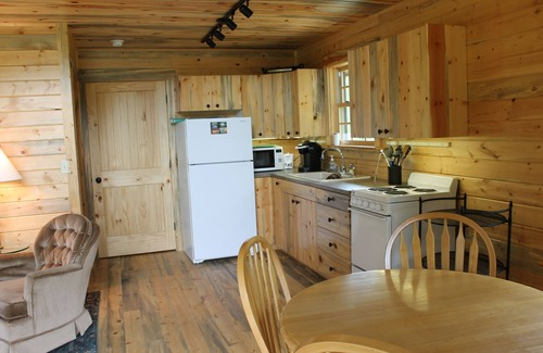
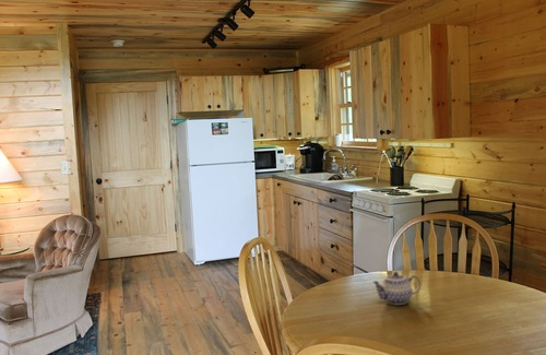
+ teapot [371,271,422,306]
